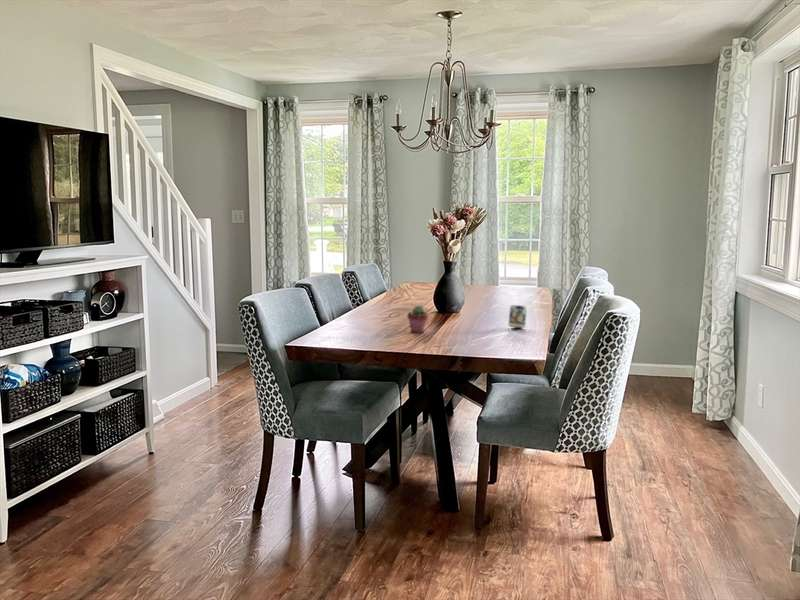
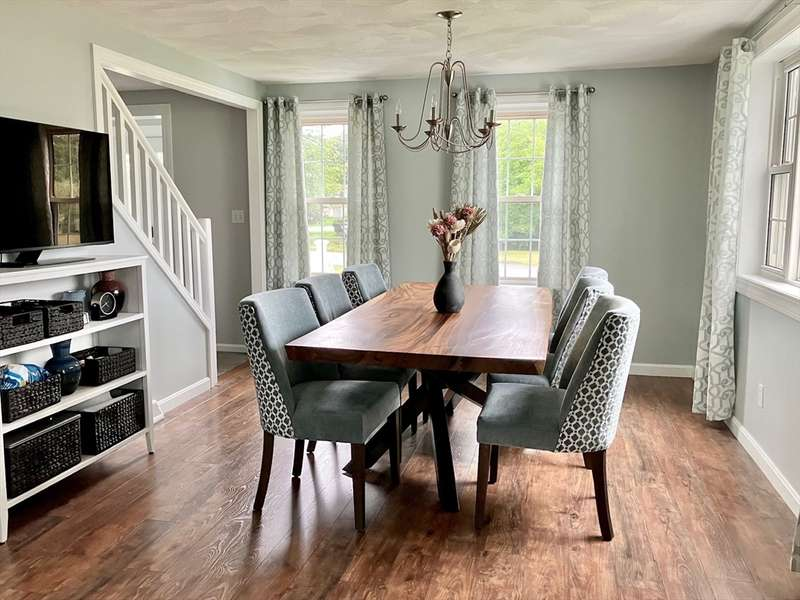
- mug [507,304,528,329]
- potted succulent [406,304,429,334]
